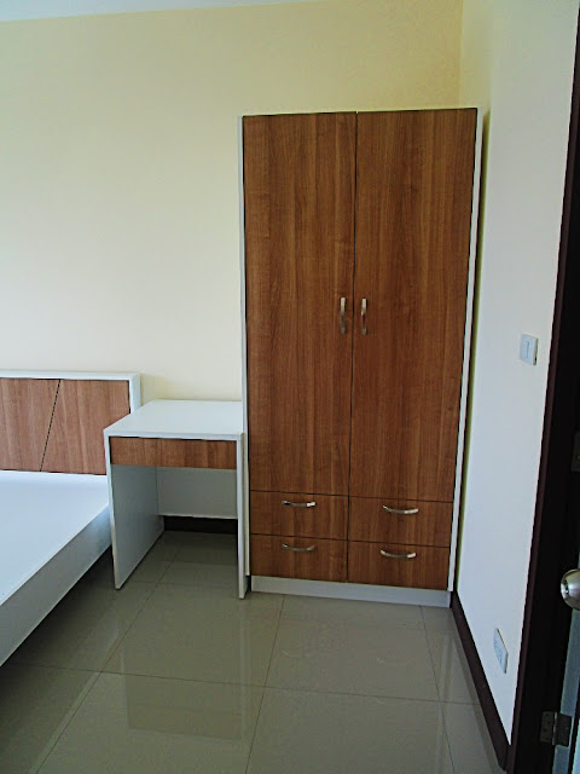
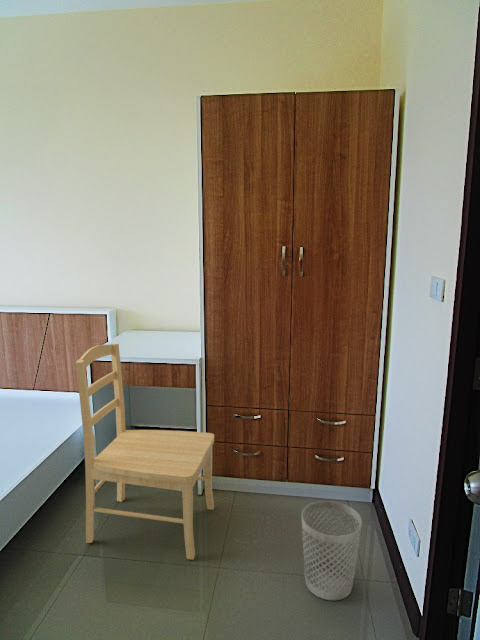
+ wastebasket [300,500,363,601]
+ chair [75,343,215,561]
